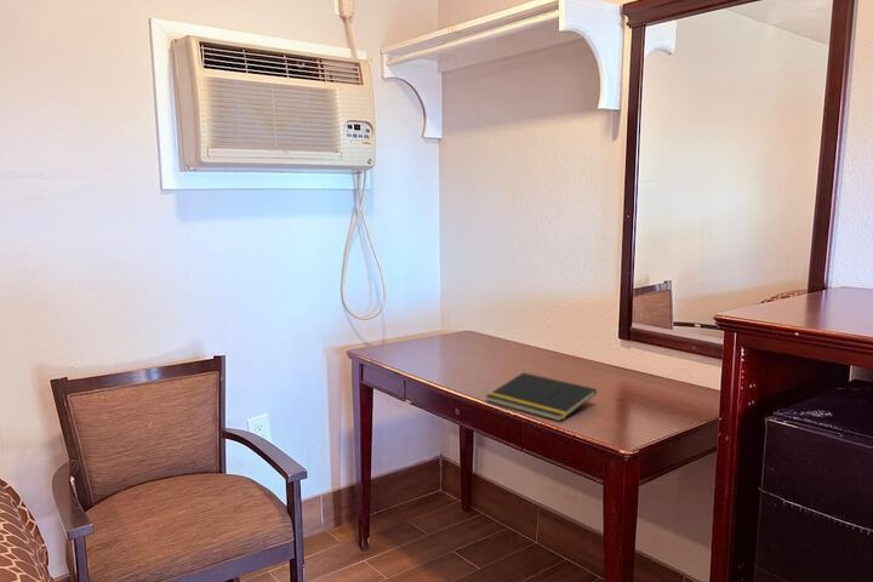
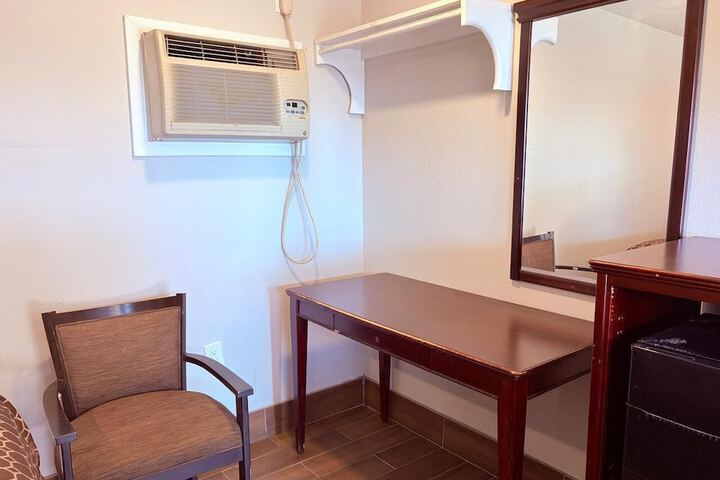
- notepad [485,371,598,422]
